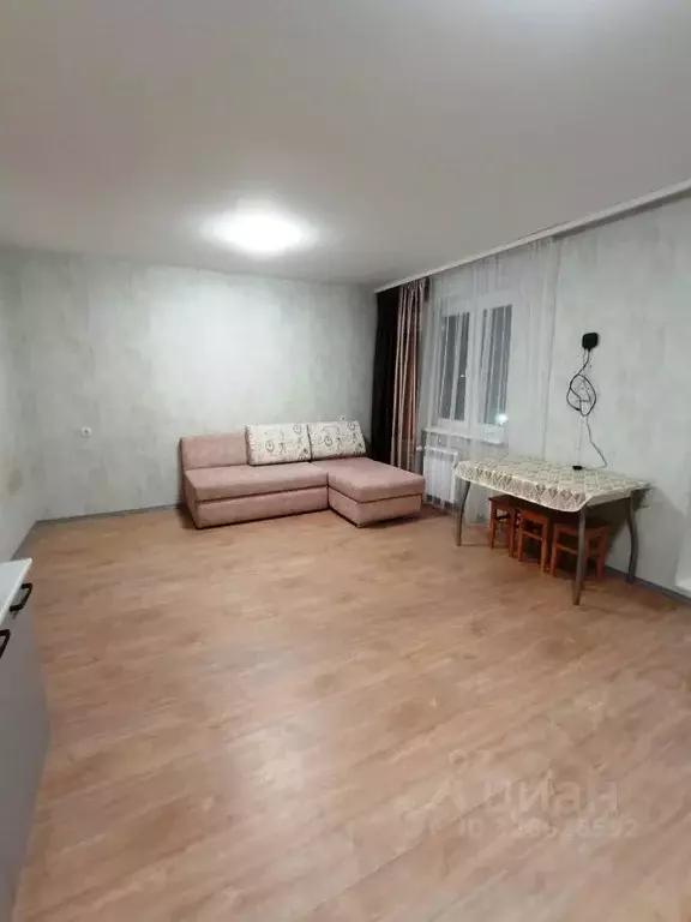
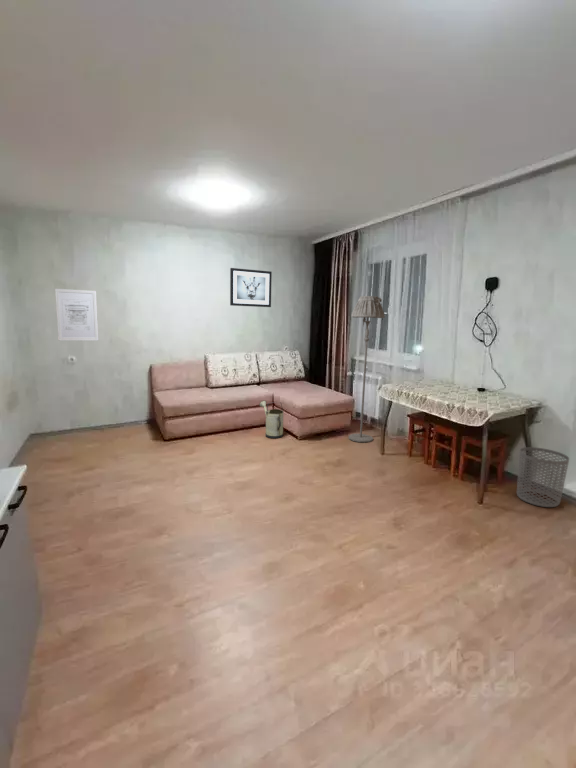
+ wall art [54,288,99,341]
+ waste bin [516,446,570,508]
+ watering can [258,400,284,439]
+ floor lamp [348,295,386,443]
+ wall art [229,267,273,308]
